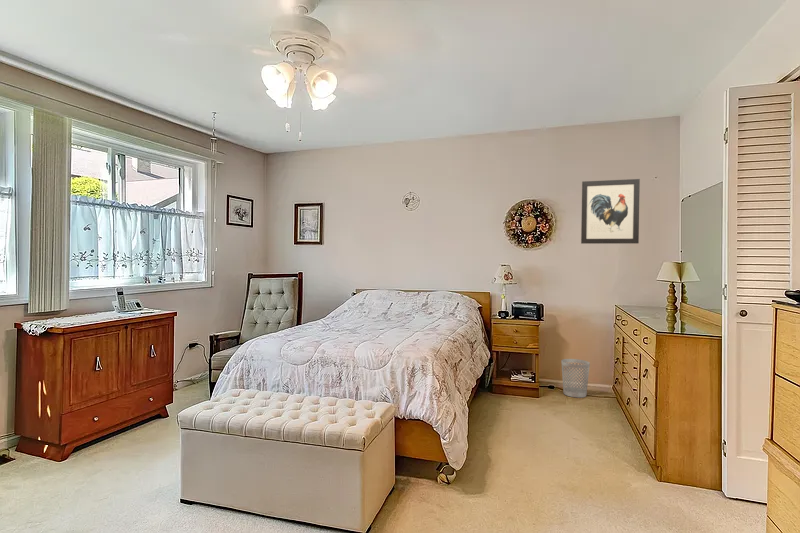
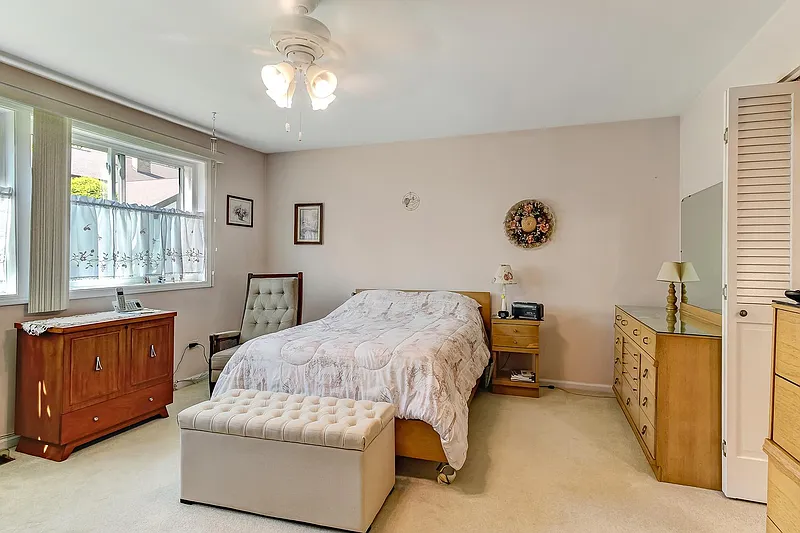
- wall art [580,178,641,245]
- wastebasket [560,358,591,398]
